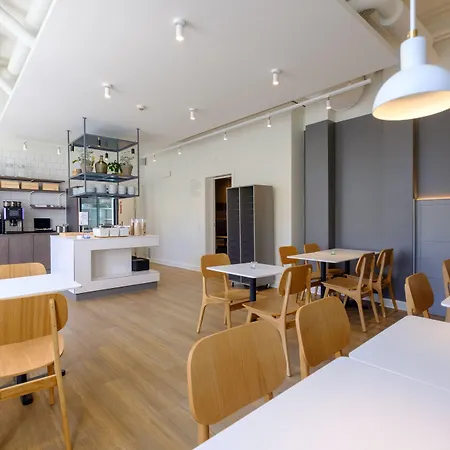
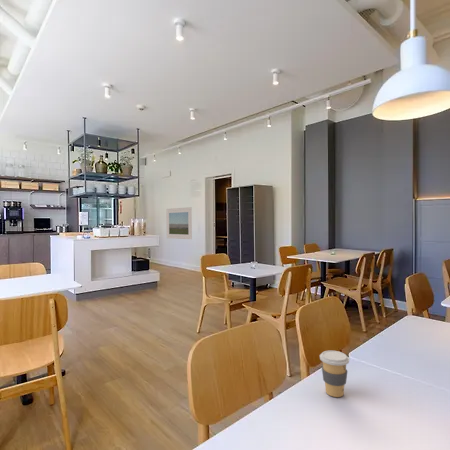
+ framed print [166,206,193,240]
+ coffee cup [319,350,350,398]
